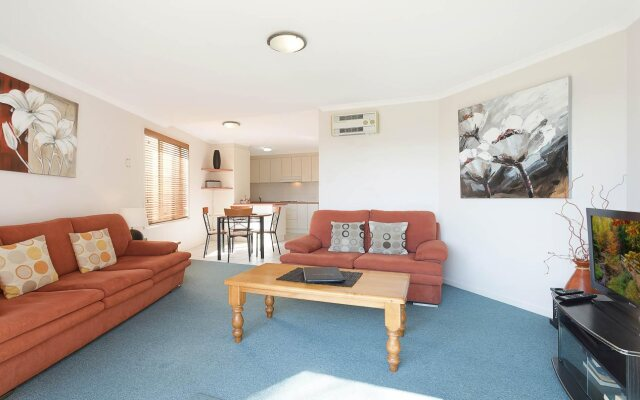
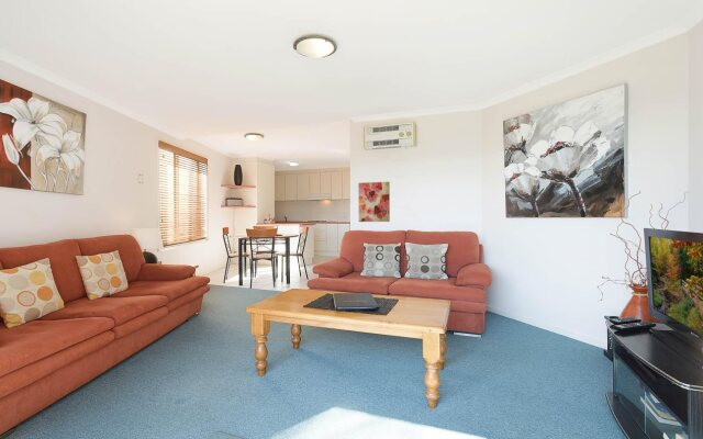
+ wall art [358,181,391,223]
